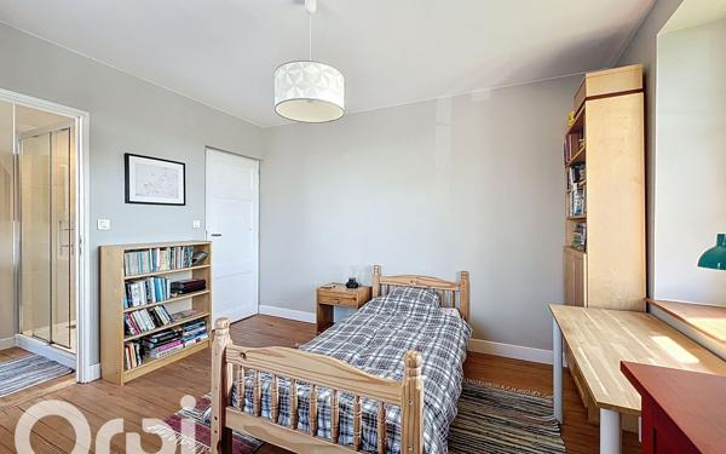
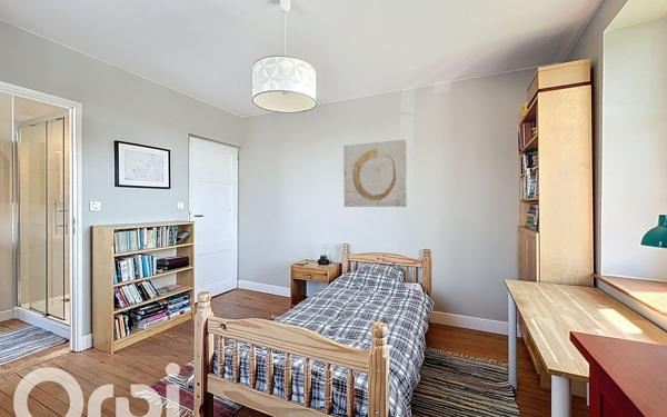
+ wall art [342,139,407,208]
